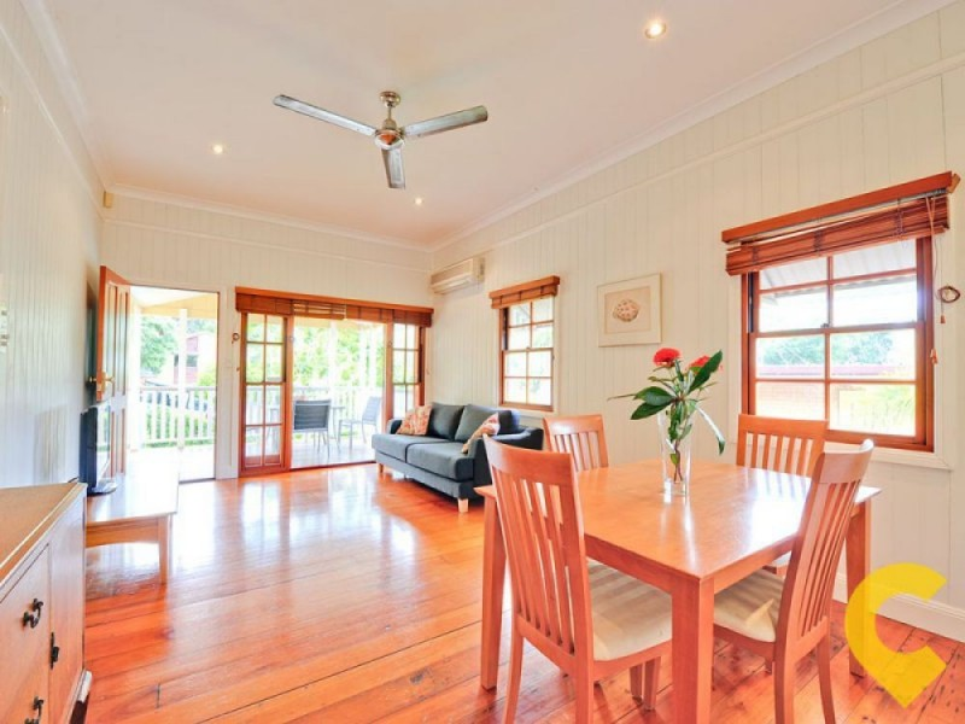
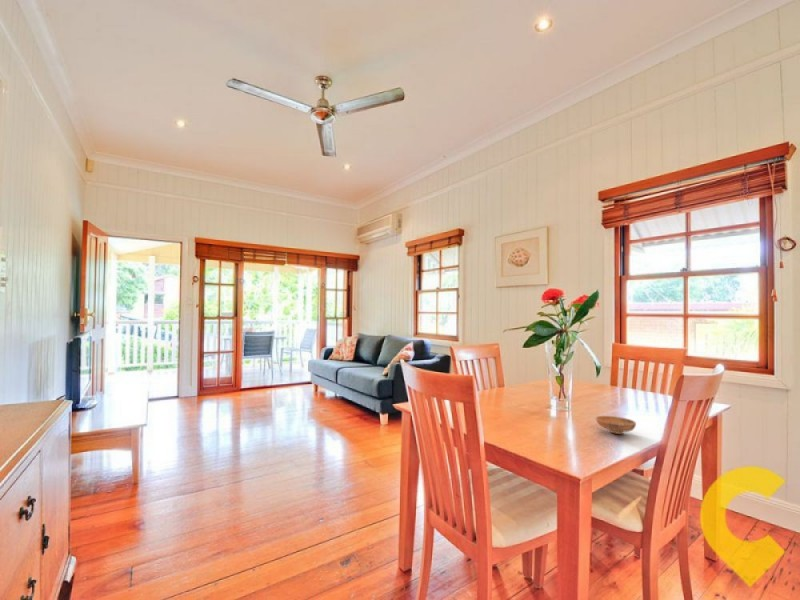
+ bowl [595,415,637,435]
